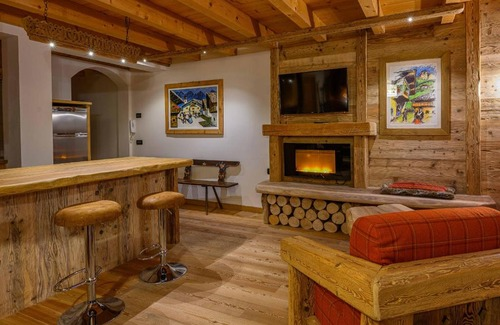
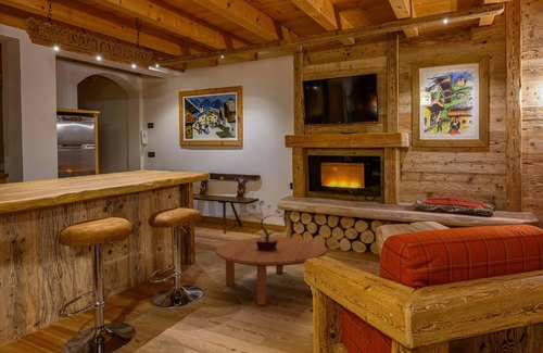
+ potted plant [241,200,285,251]
+ coffee table [215,236,328,306]
